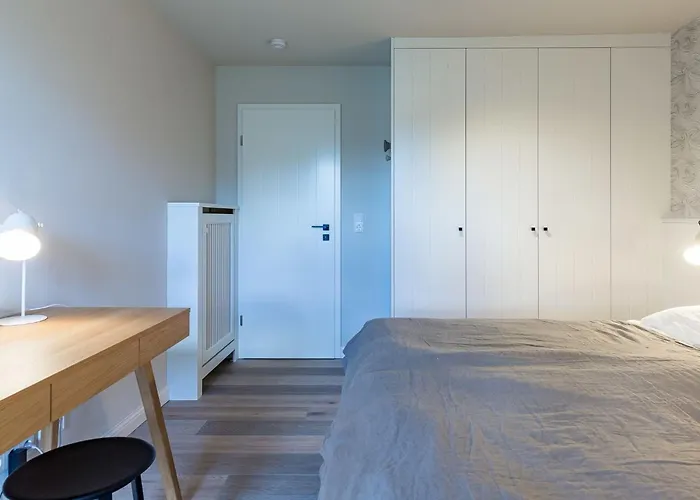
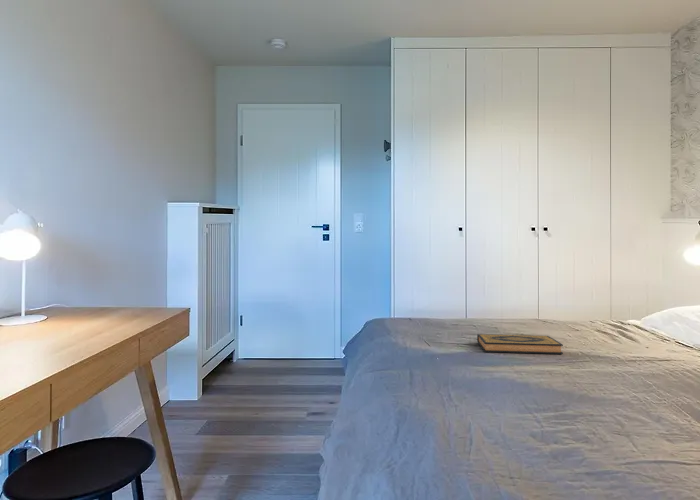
+ hardback book [476,333,564,355]
